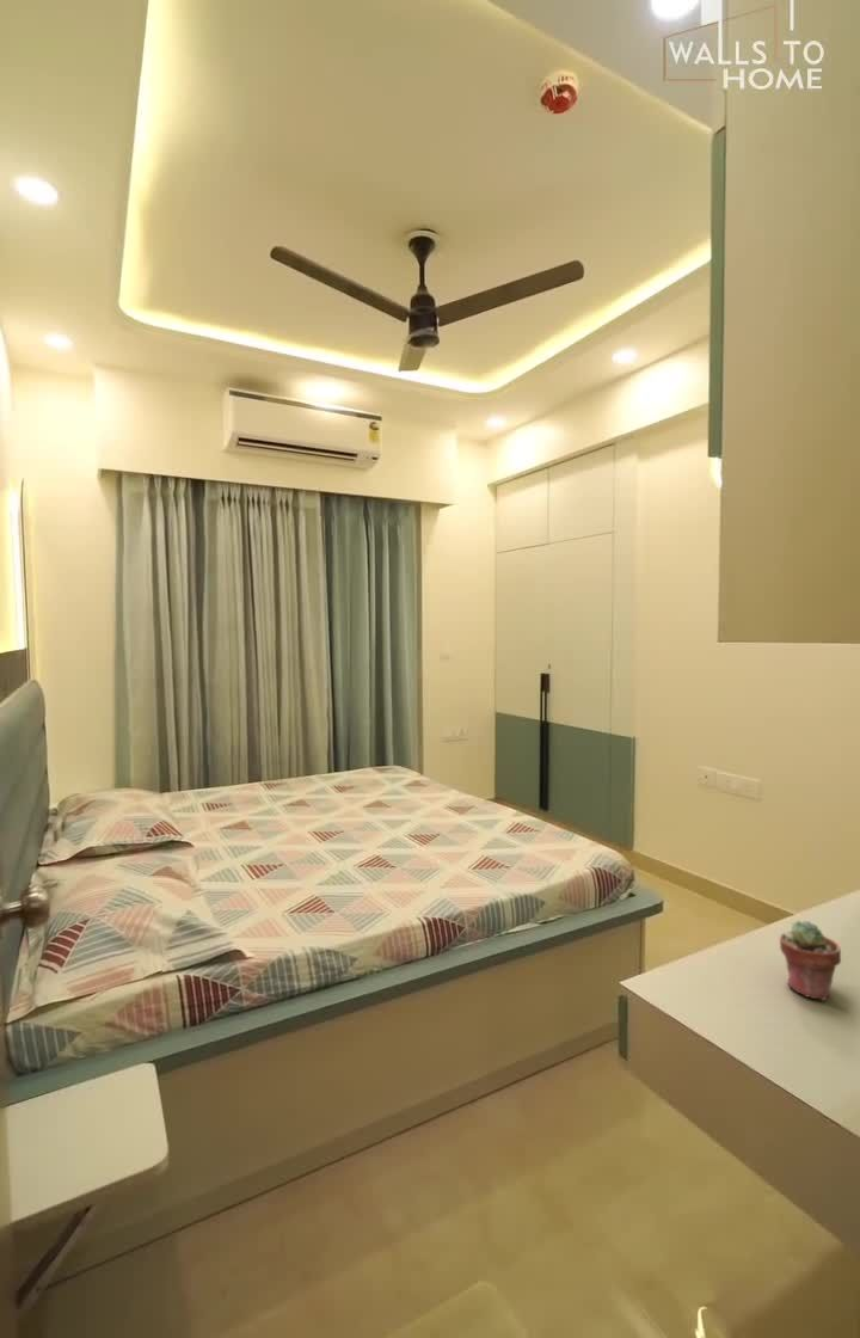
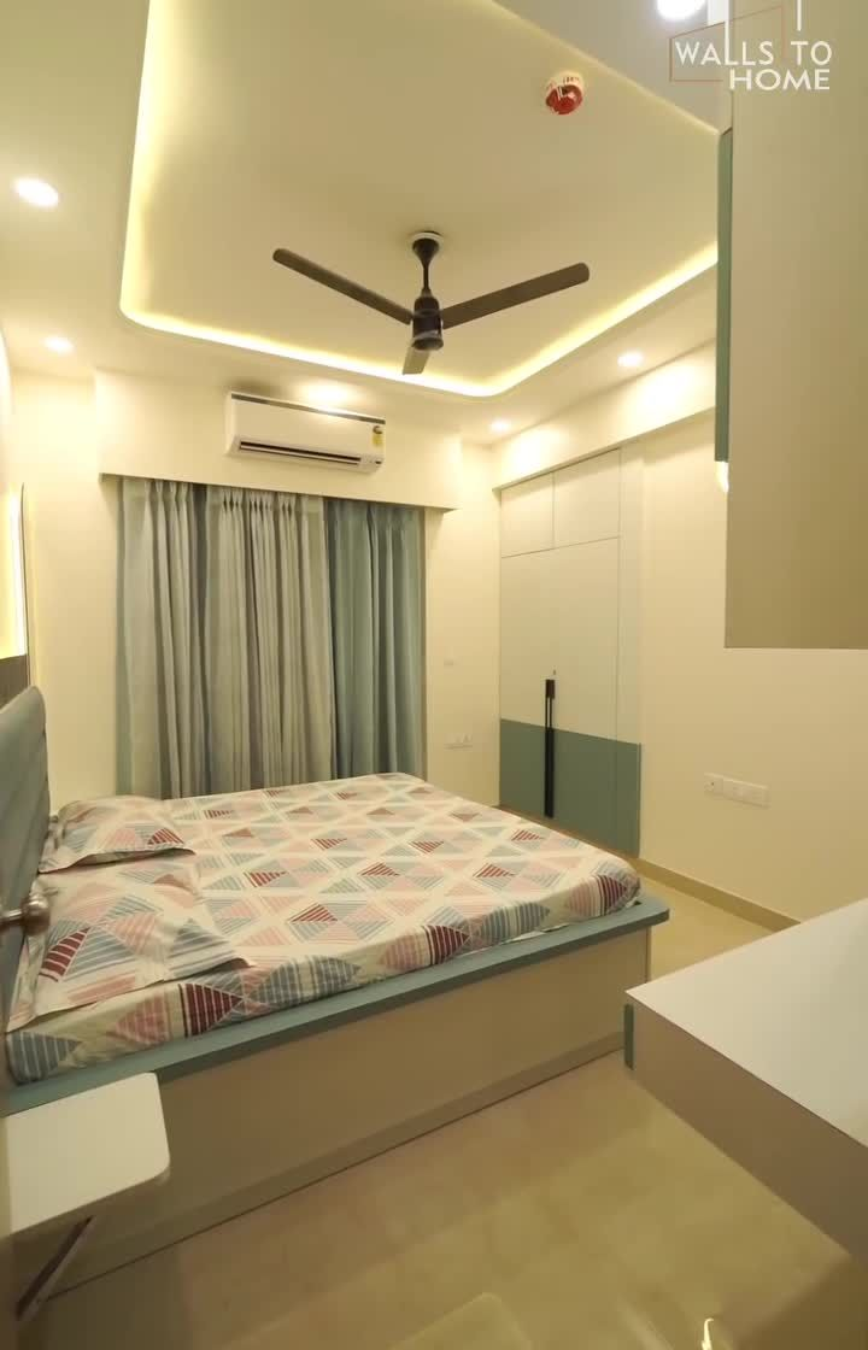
- potted succulent [779,919,842,1002]
